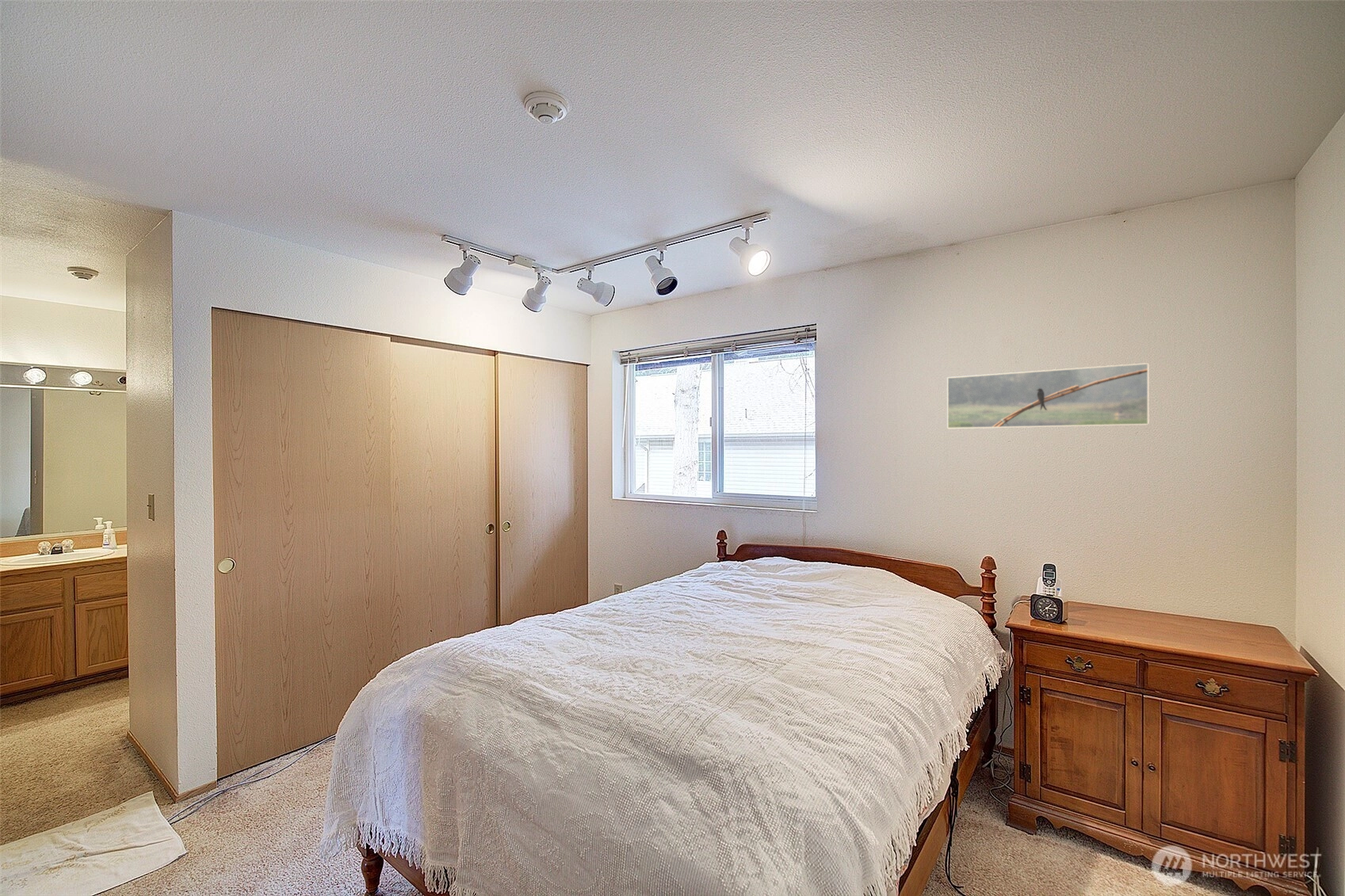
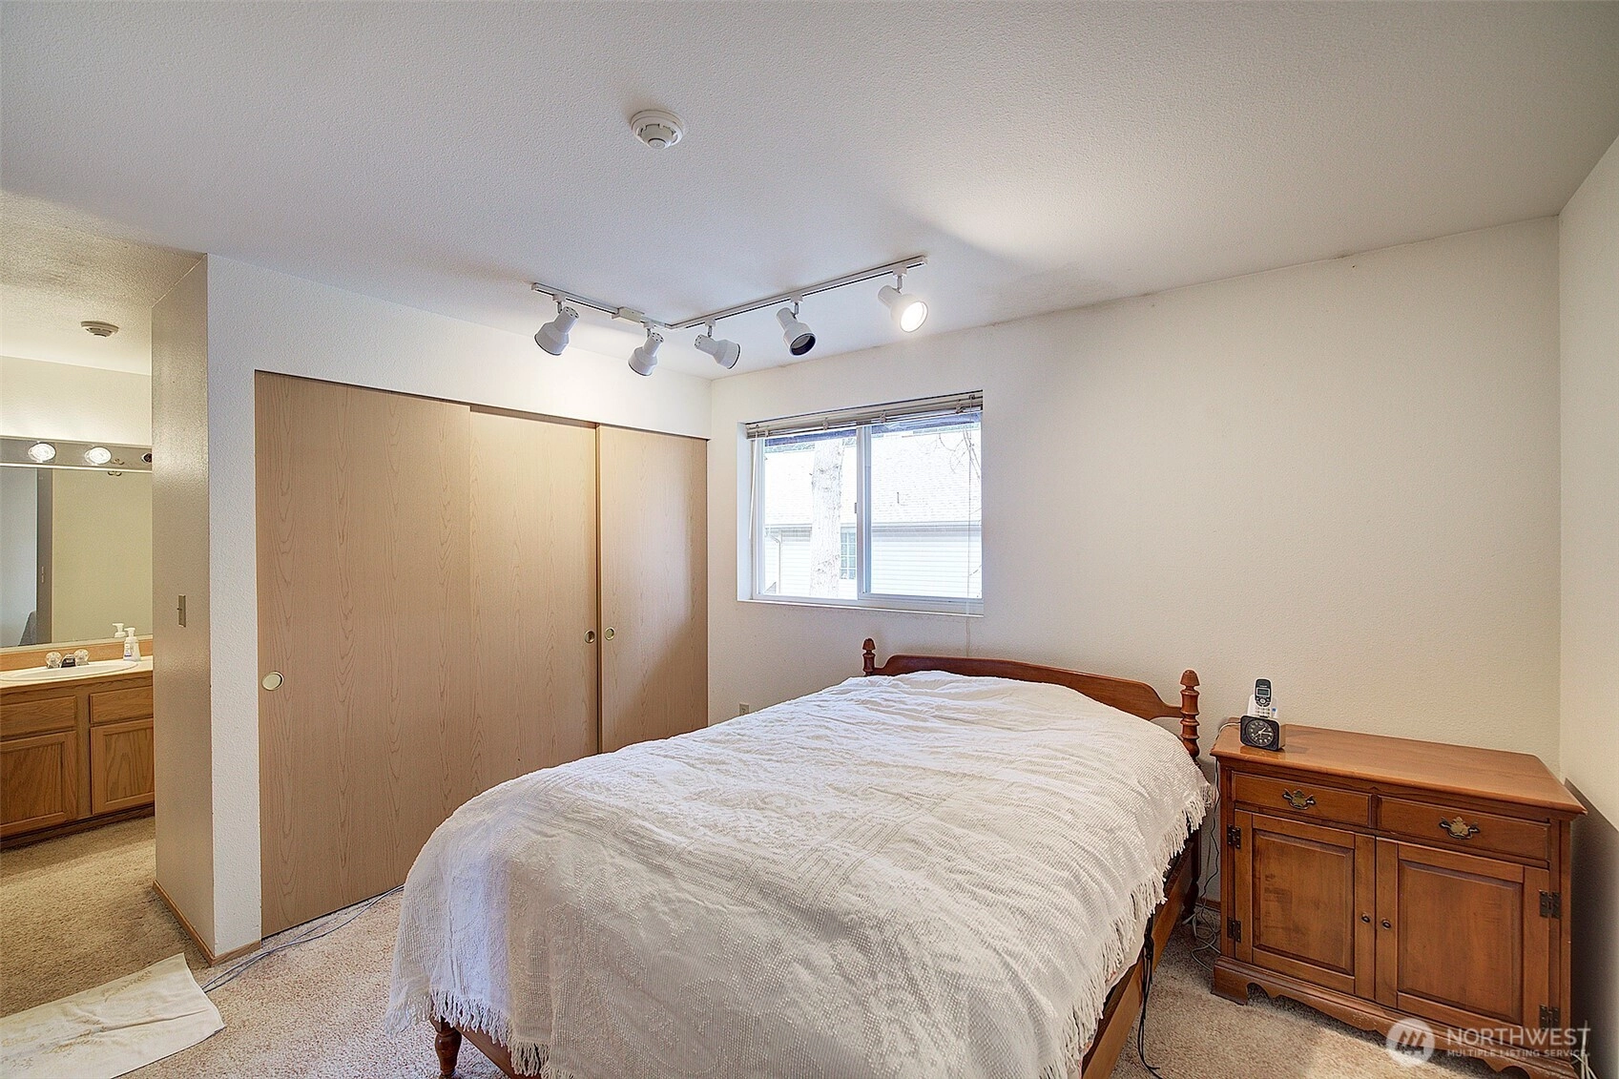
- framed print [946,362,1149,429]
